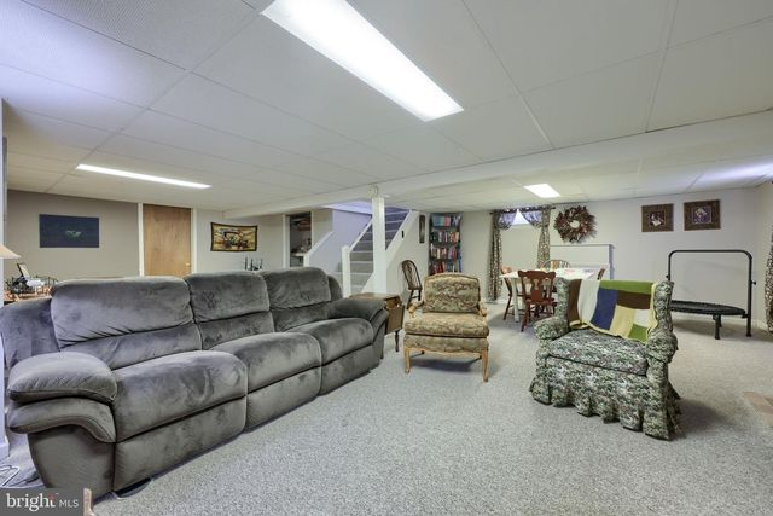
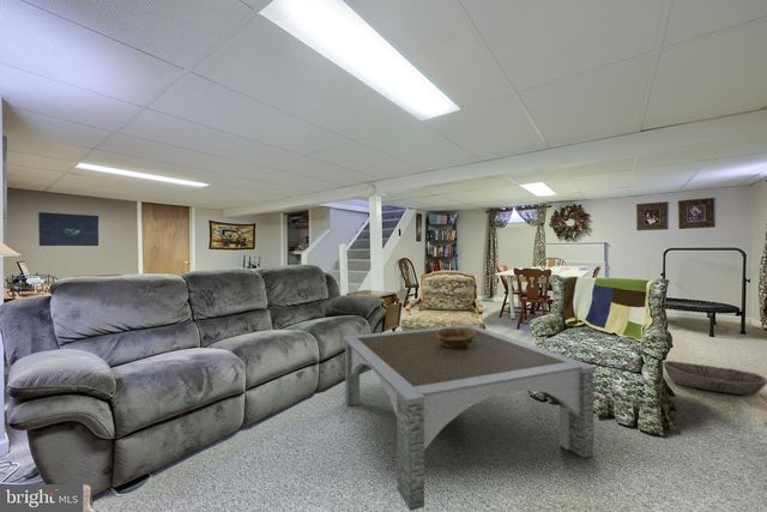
+ decorative bowl [436,327,476,348]
+ coffee table [342,324,598,512]
+ basket [662,360,767,396]
